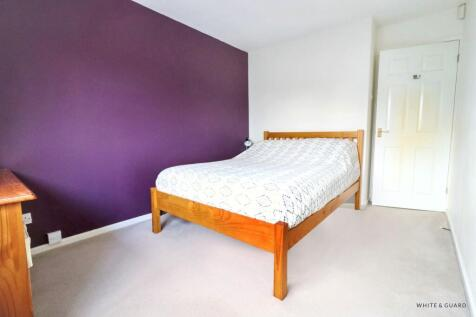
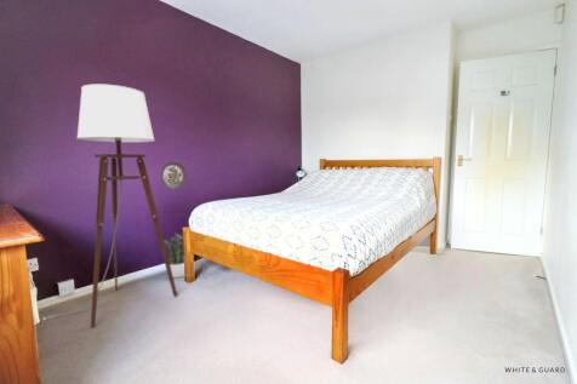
+ floor lamp [41,84,178,328]
+ decorative plate [160,161,188,190]
+ potted plant [164,231,185,279]
